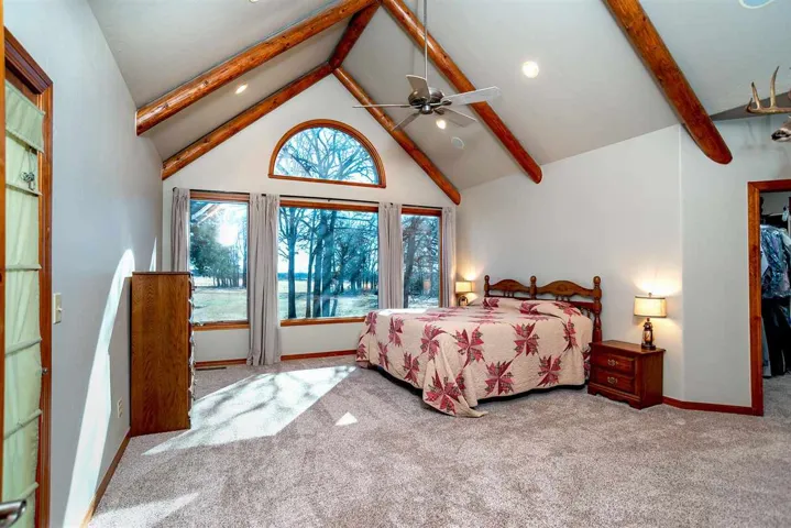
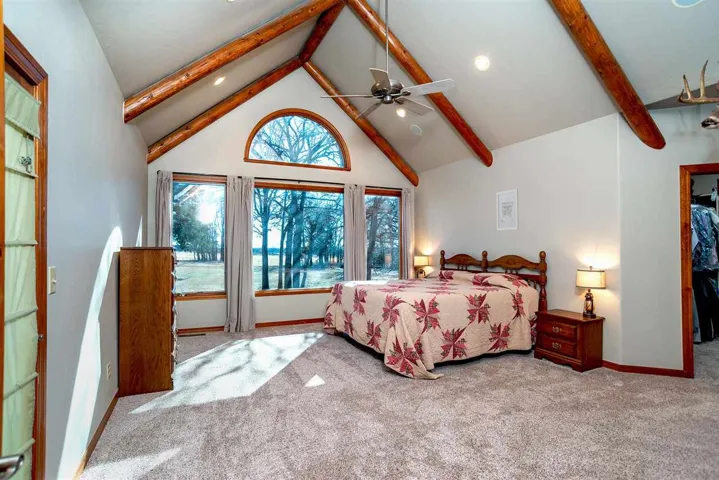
+ wall art [495,188,519,231]
